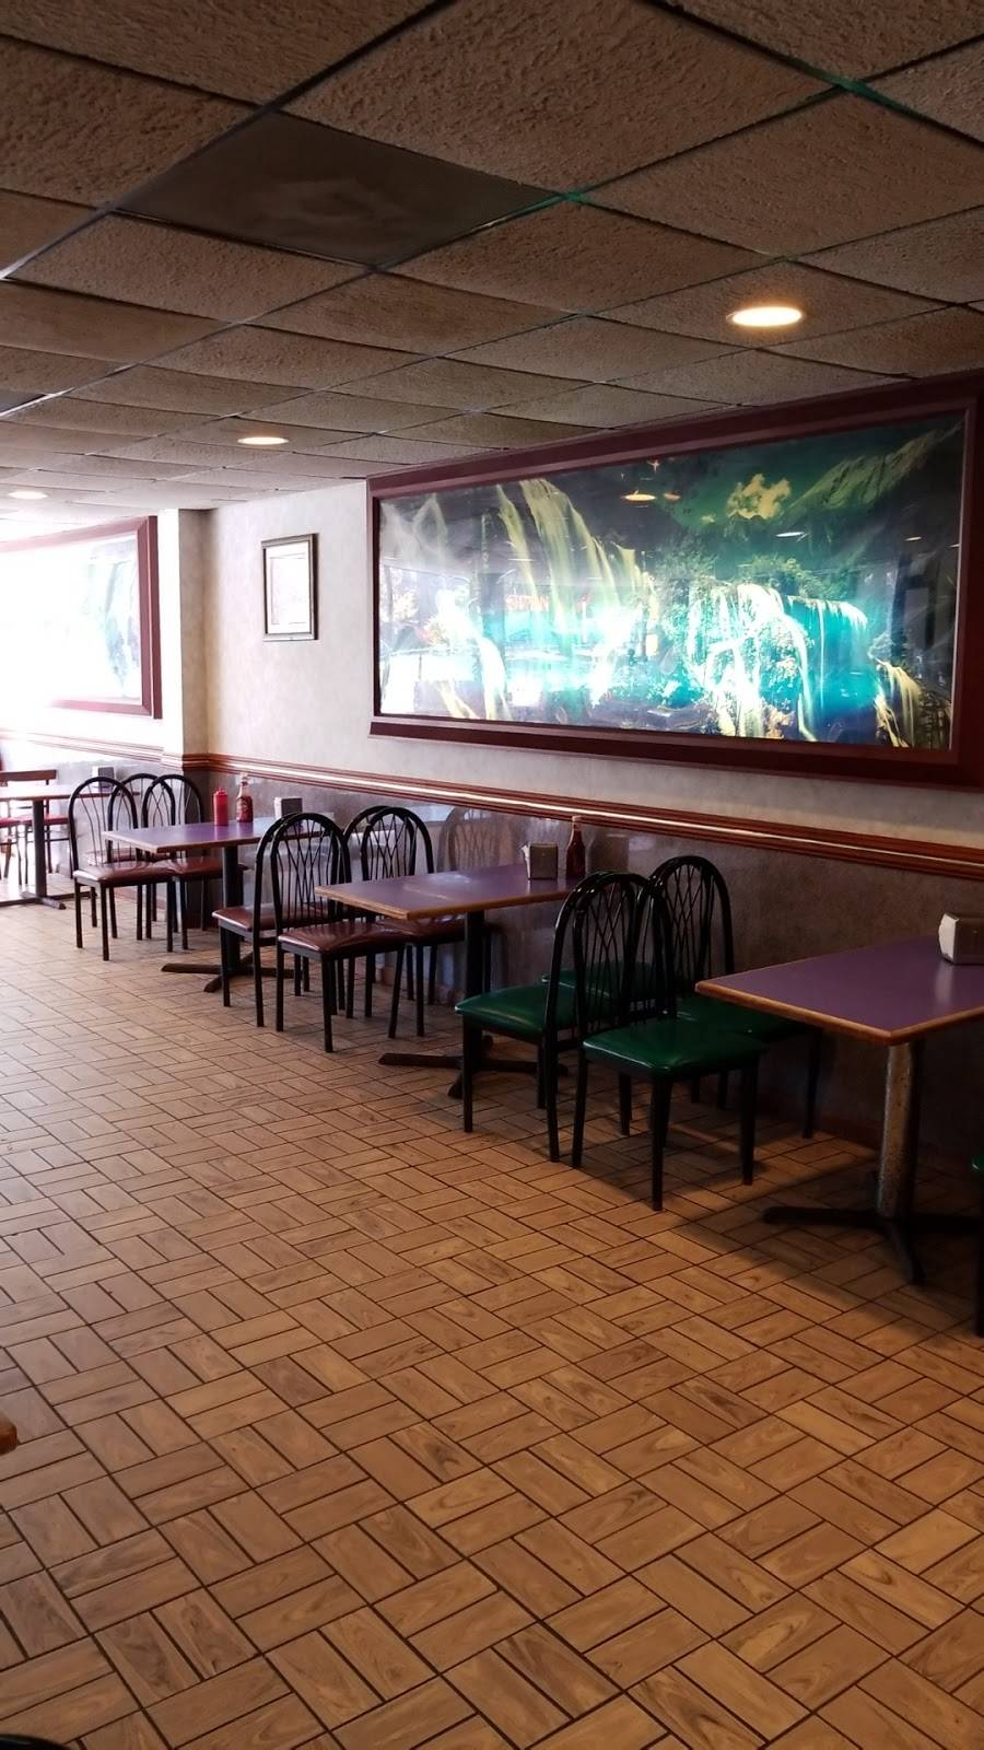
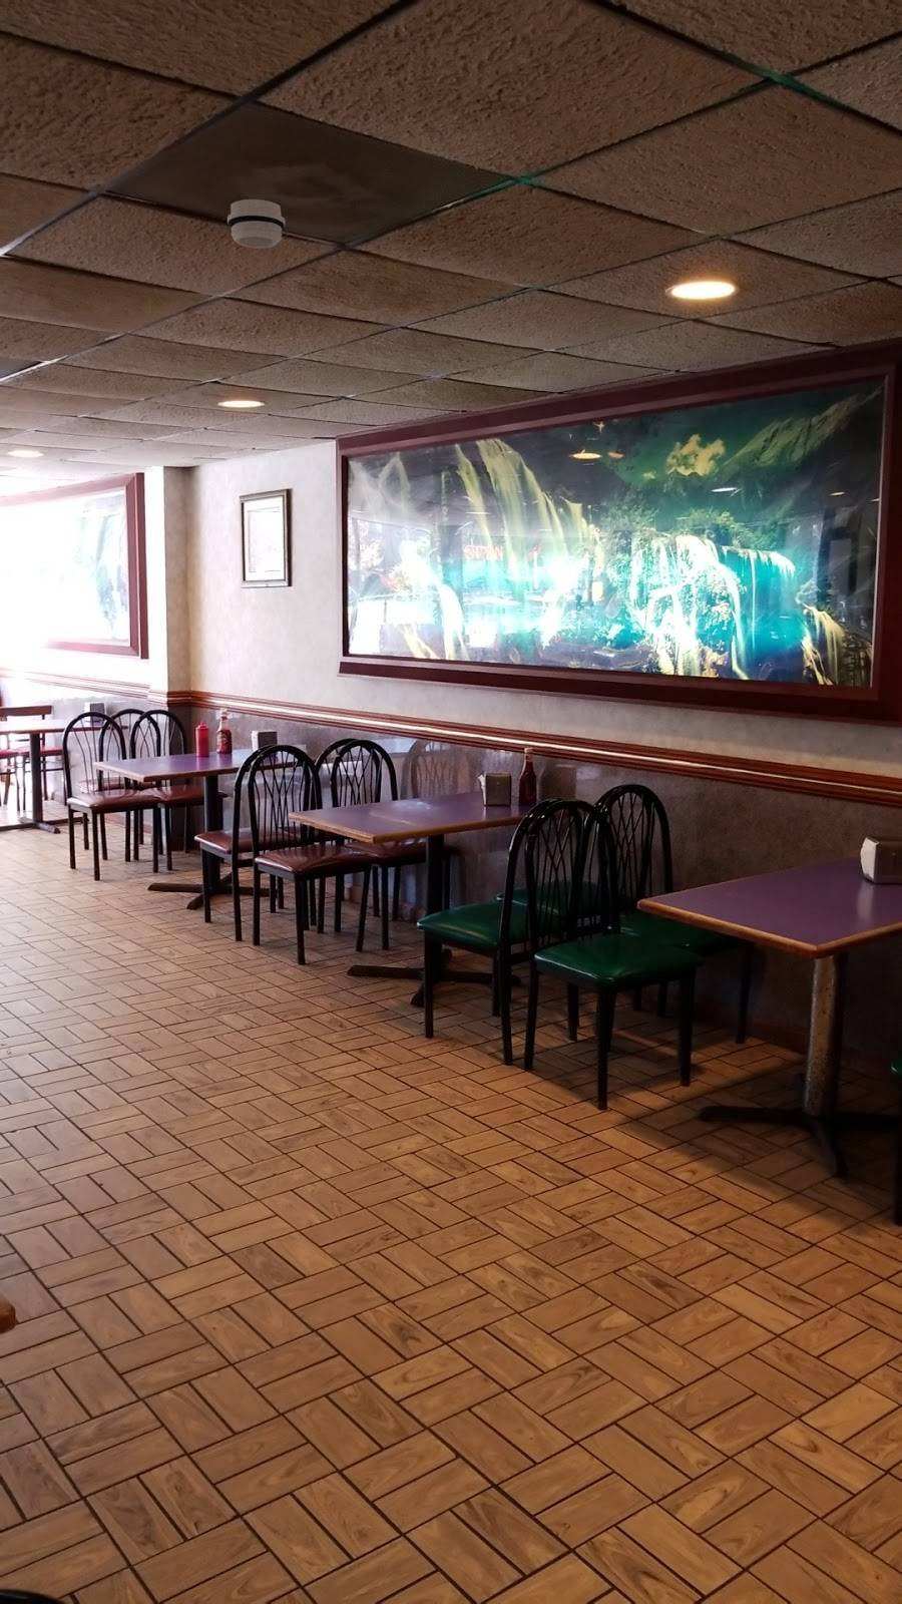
+ smoke detector [227,198,285,250]
